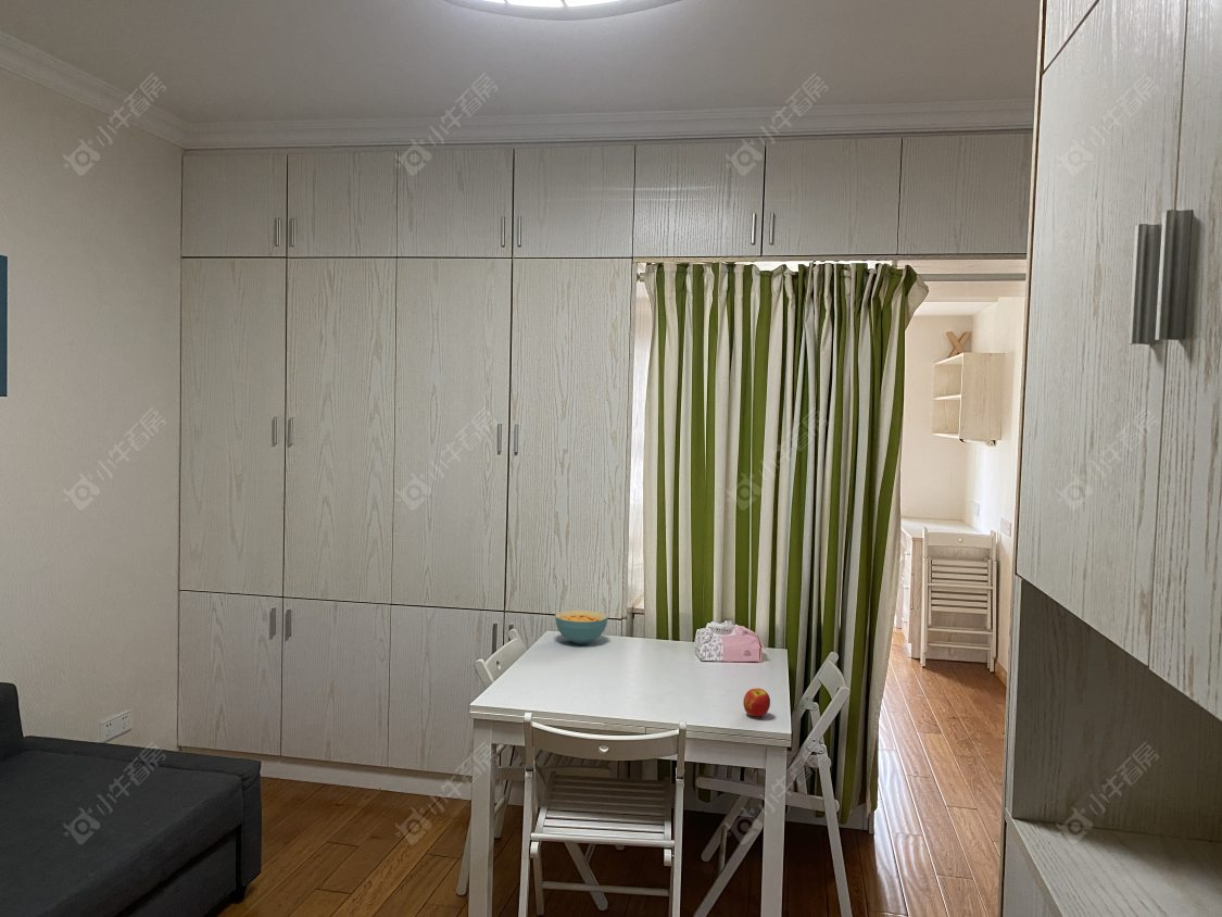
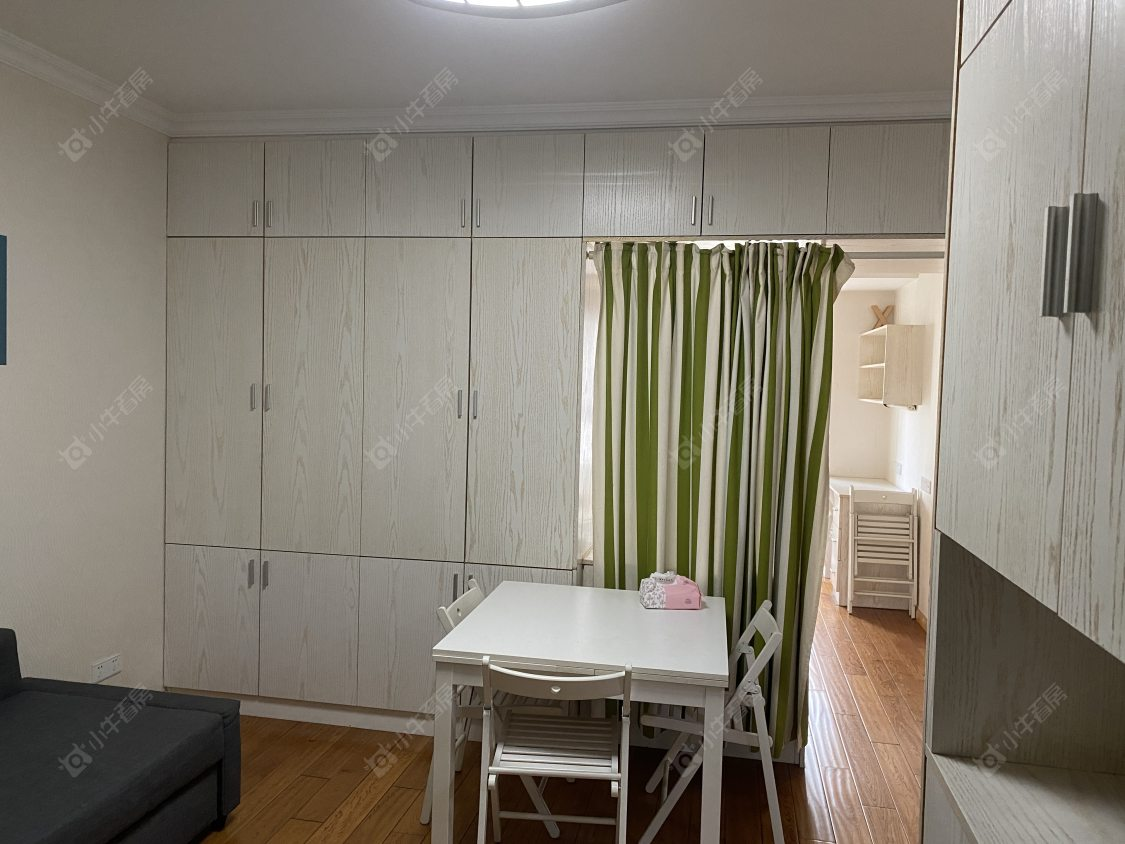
- fruit [742,687,771,718]
- cereal bowl [554,610,608,645]
